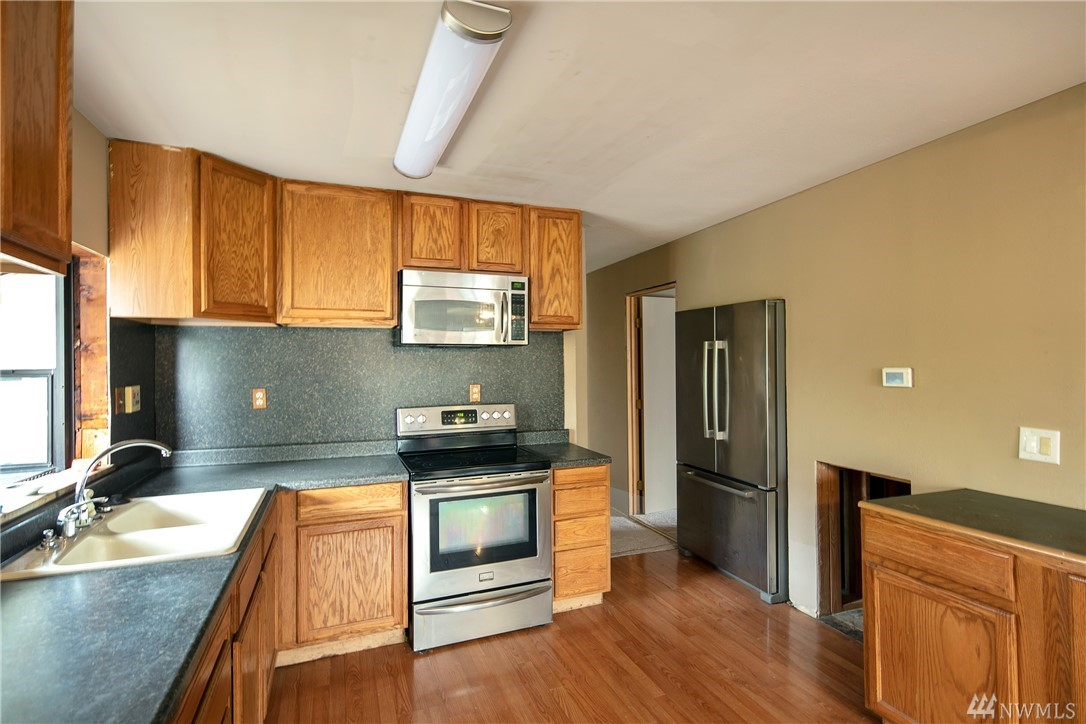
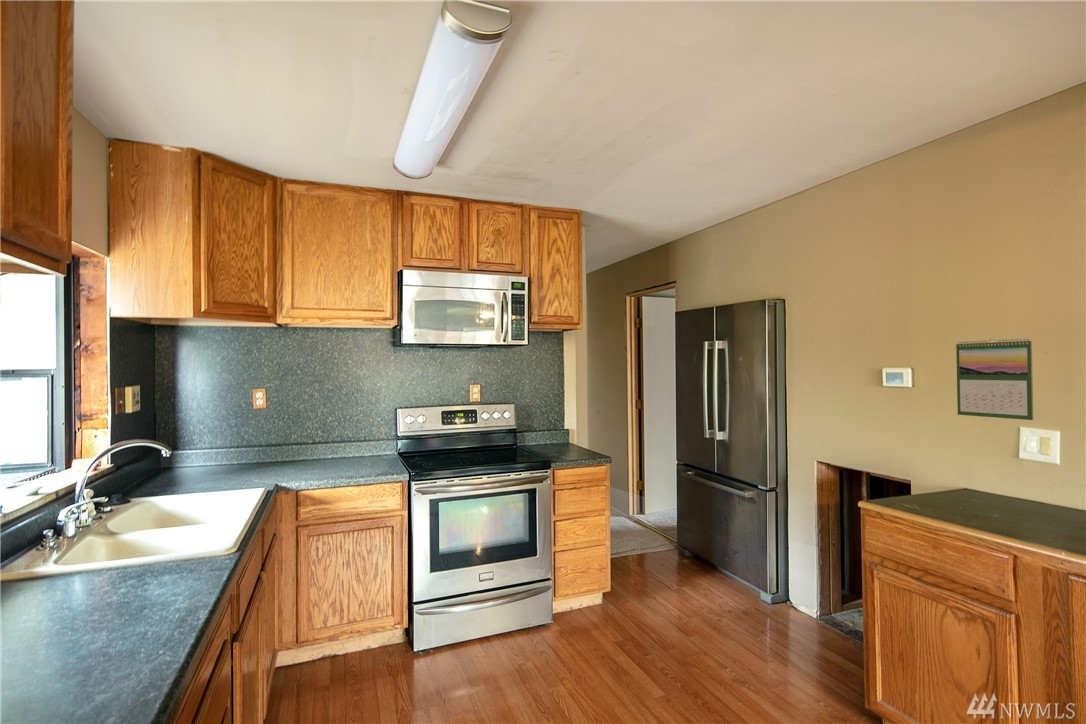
+ calendar [955,338,1035,421]
